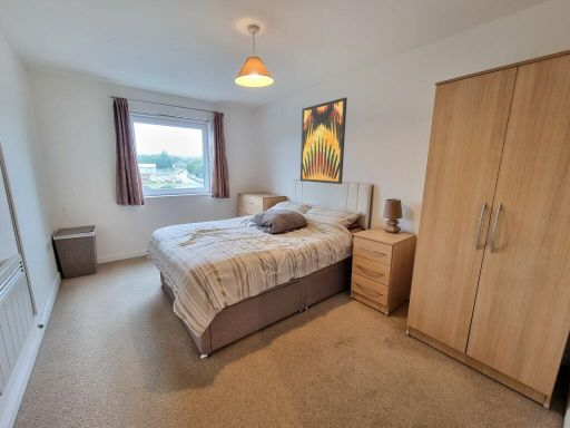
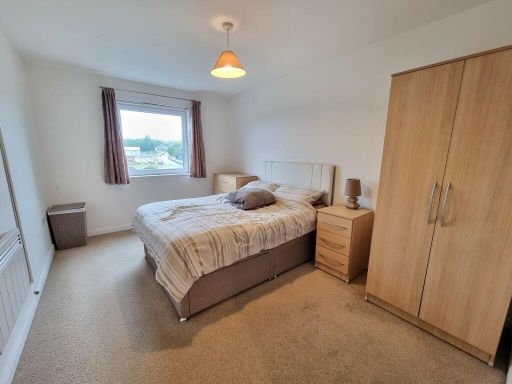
- wall art [299,96,348,185]
